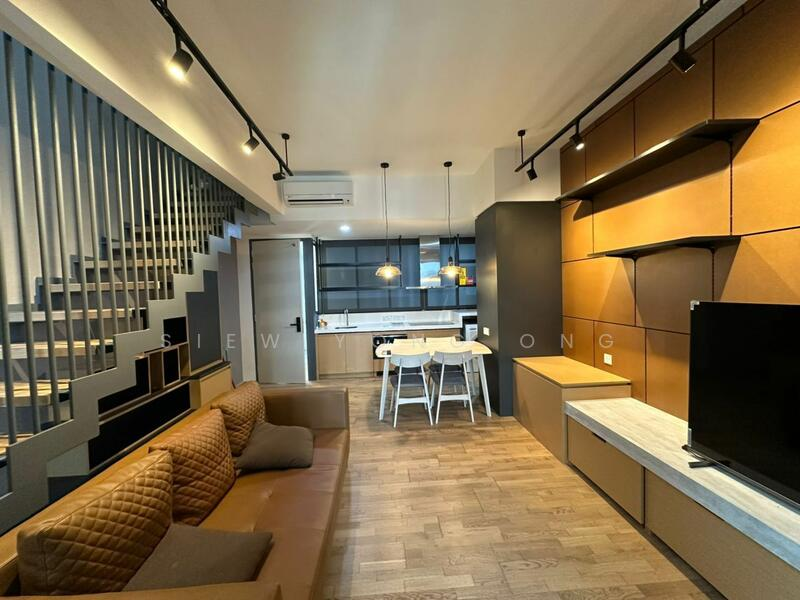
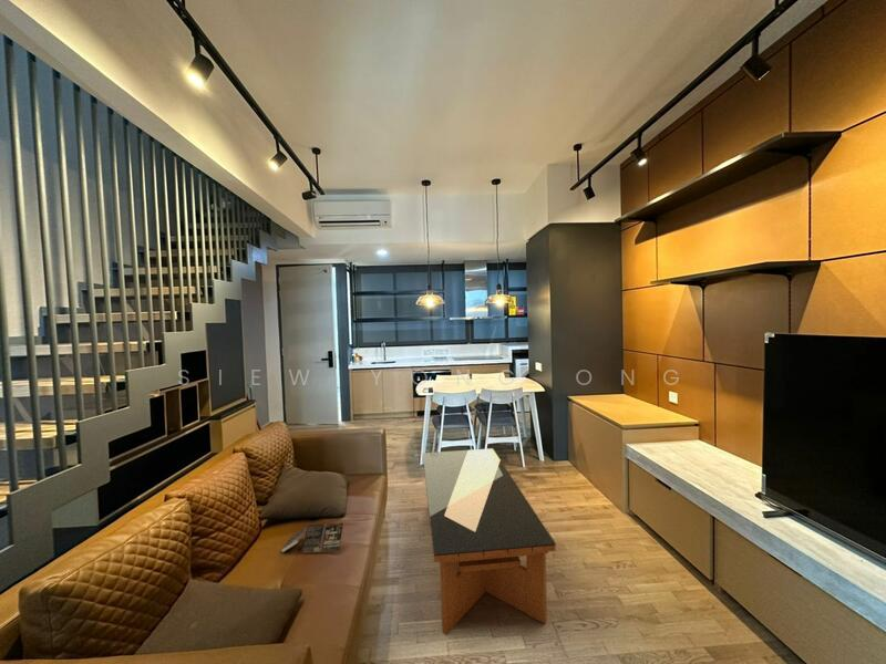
+ paperback book [280,522,344,553]
+ coffee table [422,448,557,635]
